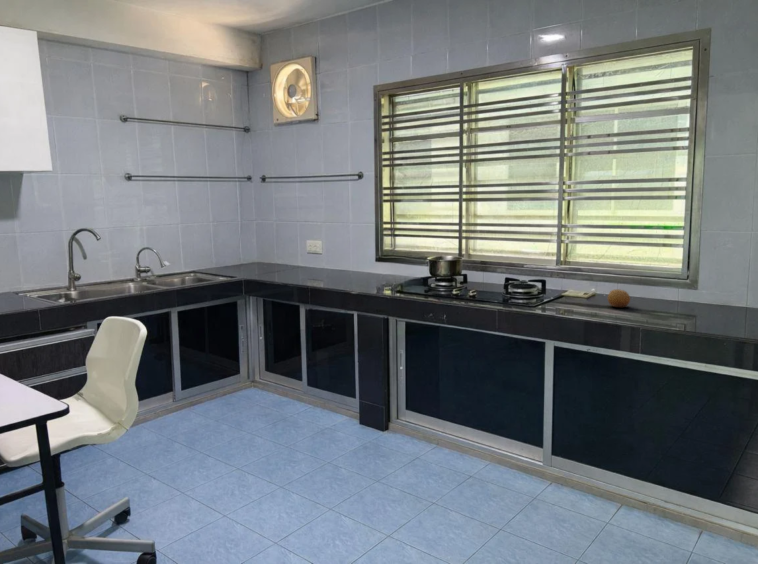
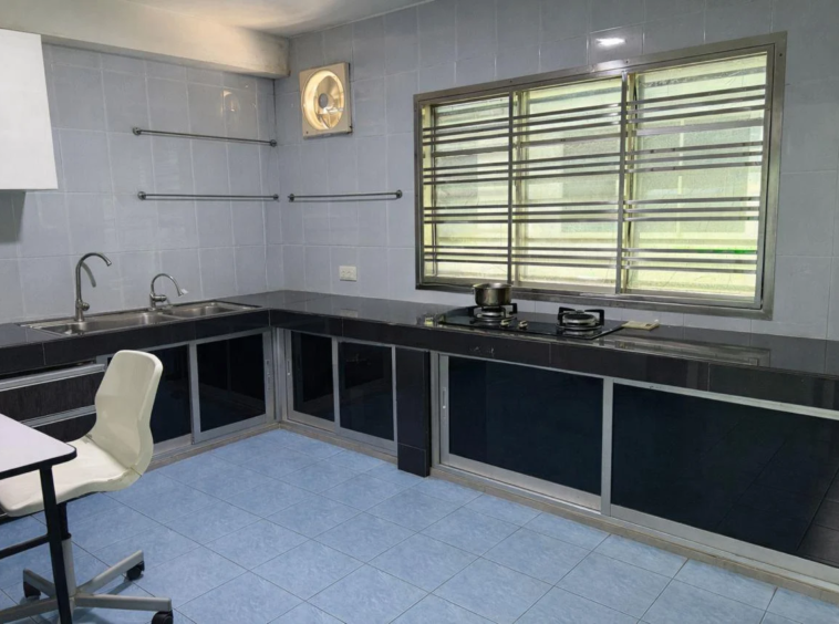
- fruit [607,288,631,308]
